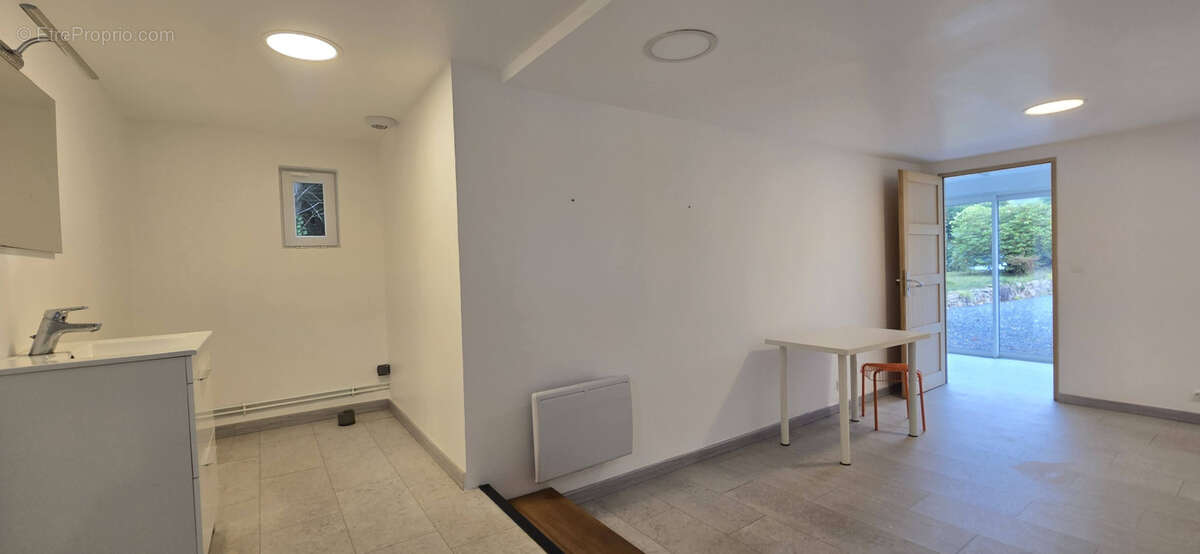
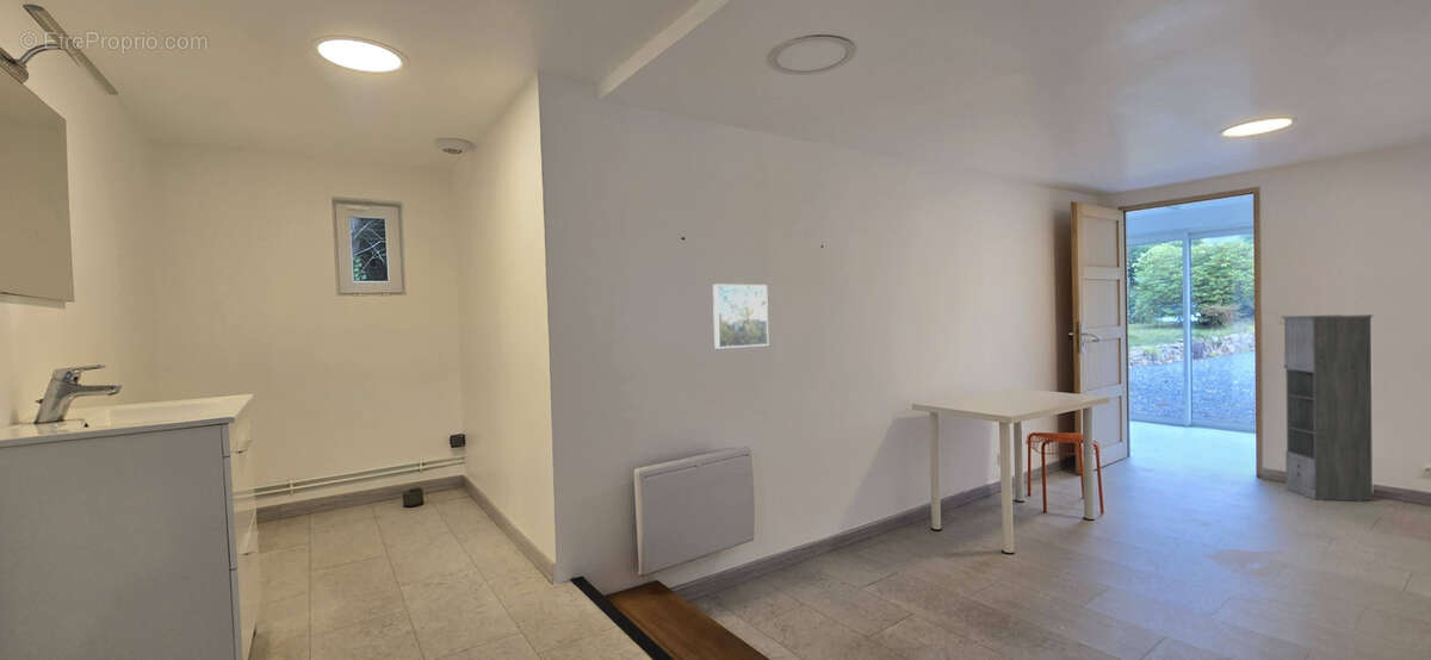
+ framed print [712,284,769,349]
+ storage cabinet [1280,313,1375,503]
